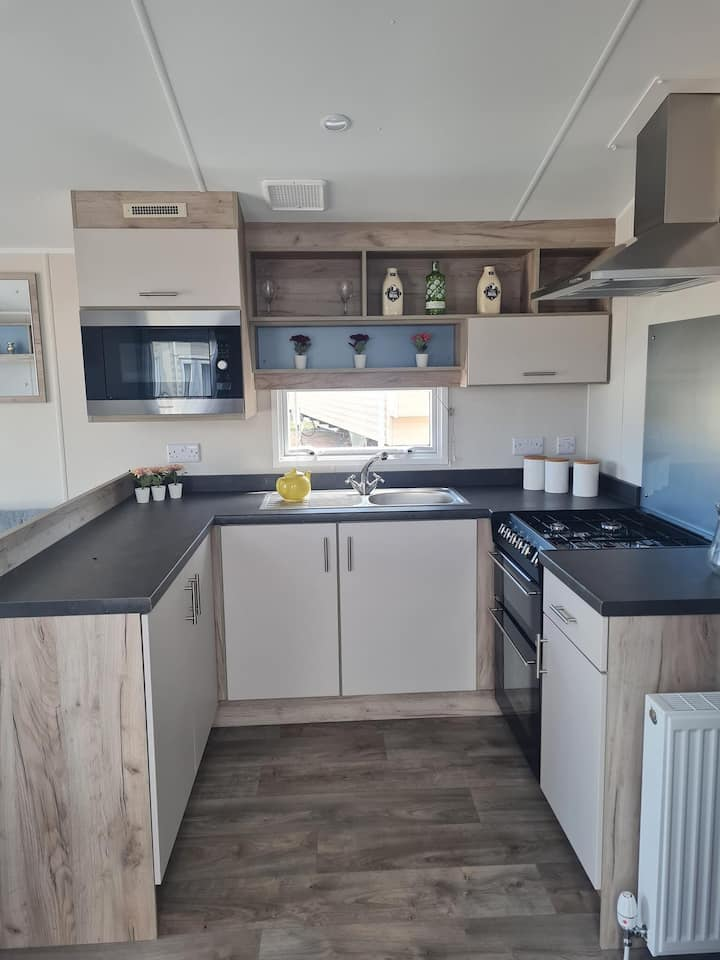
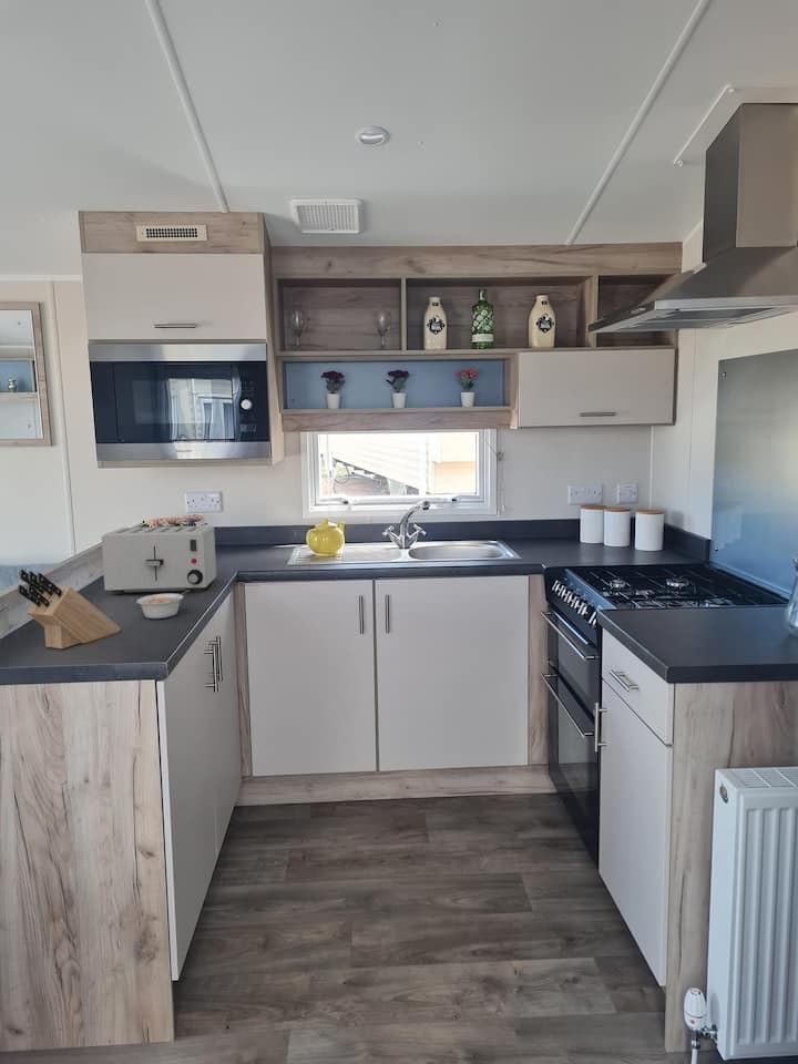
+ toaster [100,525,217,595]
+ legume [135,589,191,620]
+ knife block [17,569,122,649]
